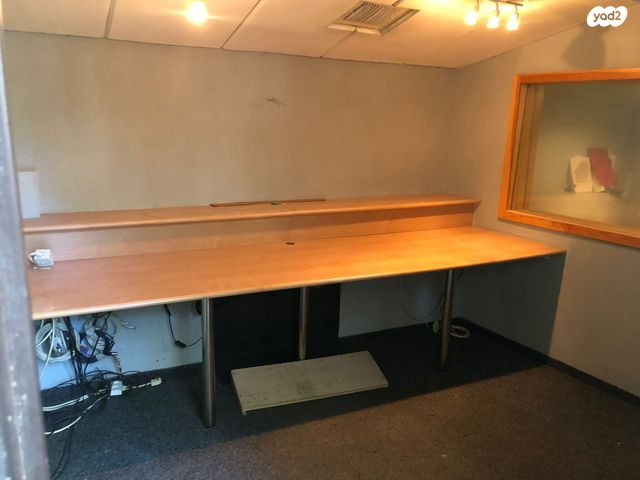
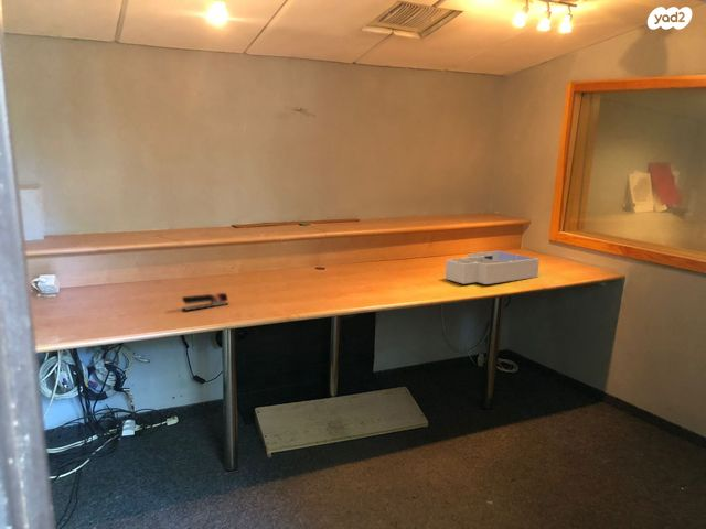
+ stapler [181,292,229,312]
+ desk organizer [445,250,541,285]
